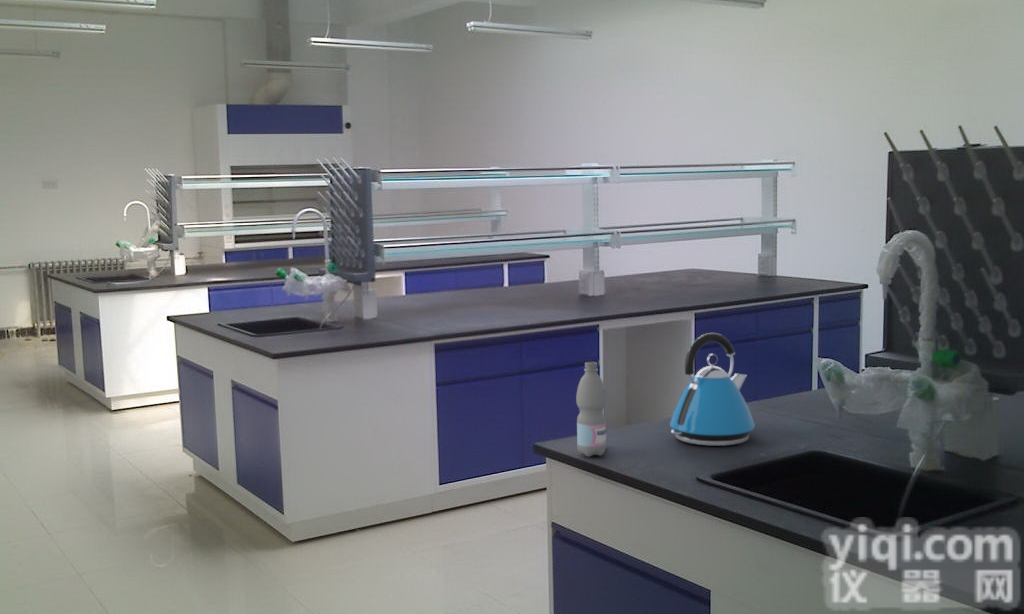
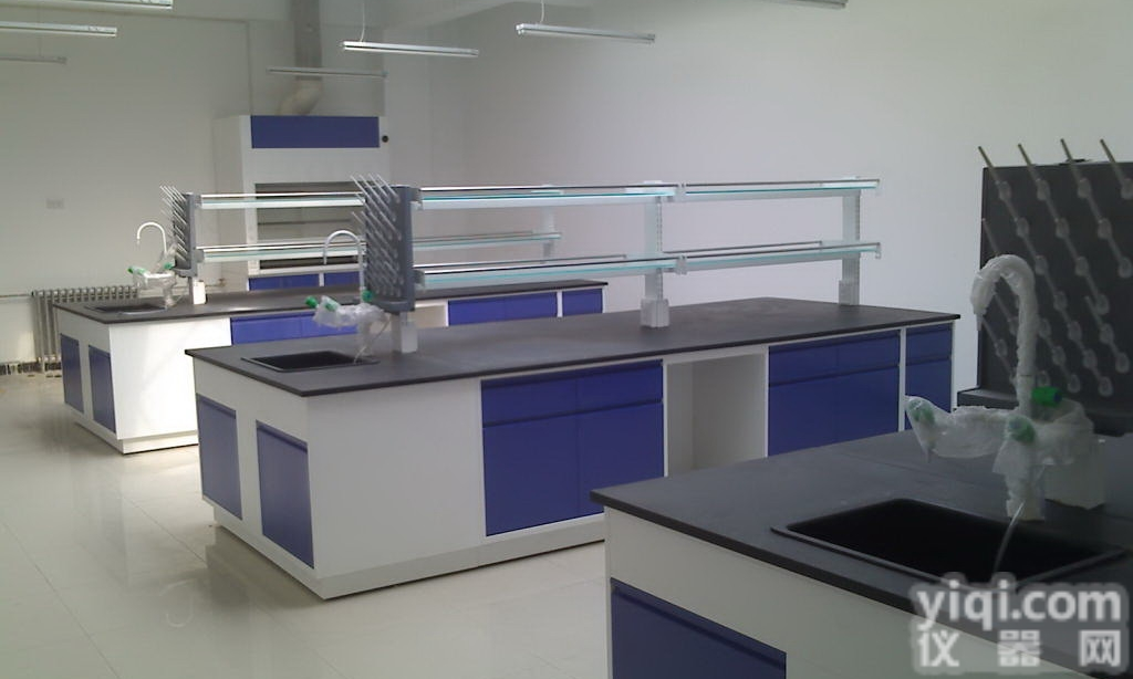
- kettle [669,332,756,447]
- water bottle [575,361,607,458]
